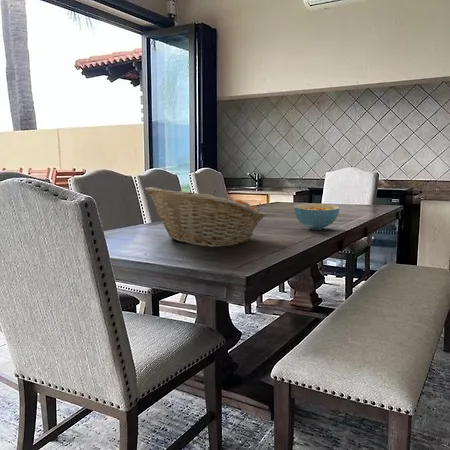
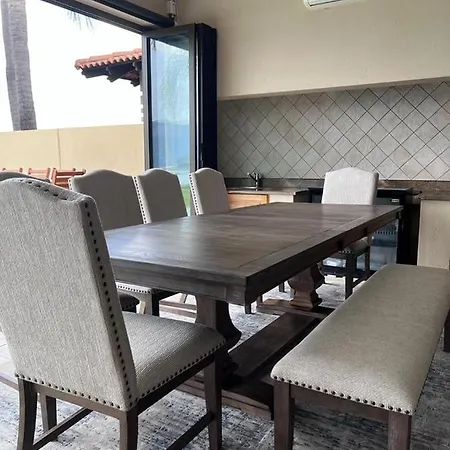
- cereal bowl [293,202,340,231]
- fruit basket [144,186,267,247]
